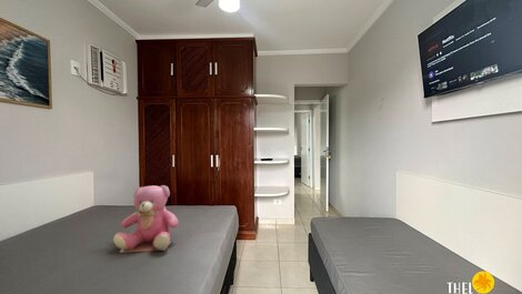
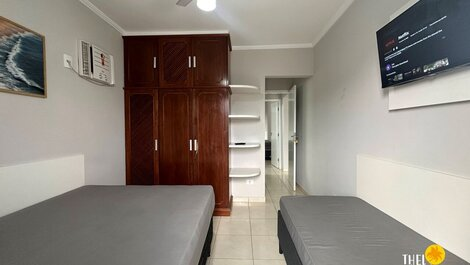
- teddy bear [112,184,180,254]
